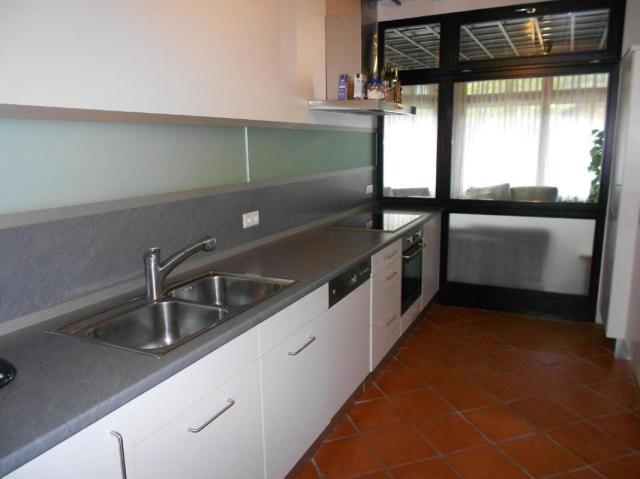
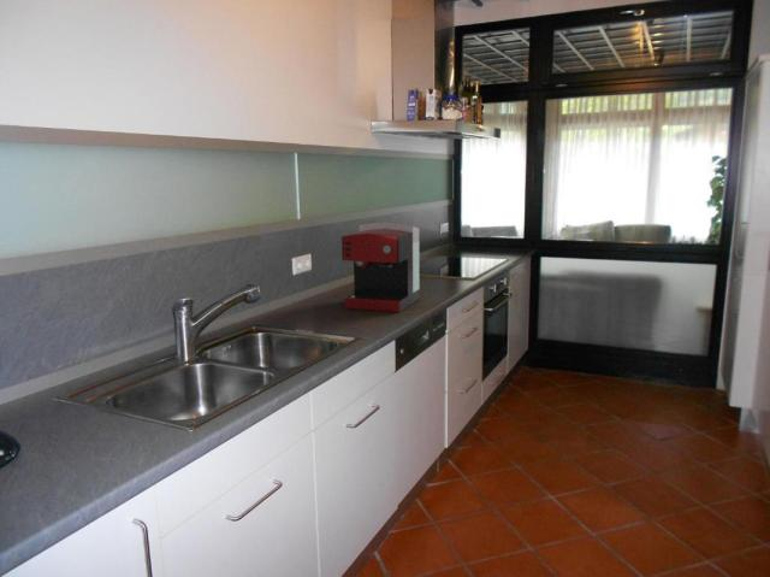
+ coffee maker [340,220,421,313]
